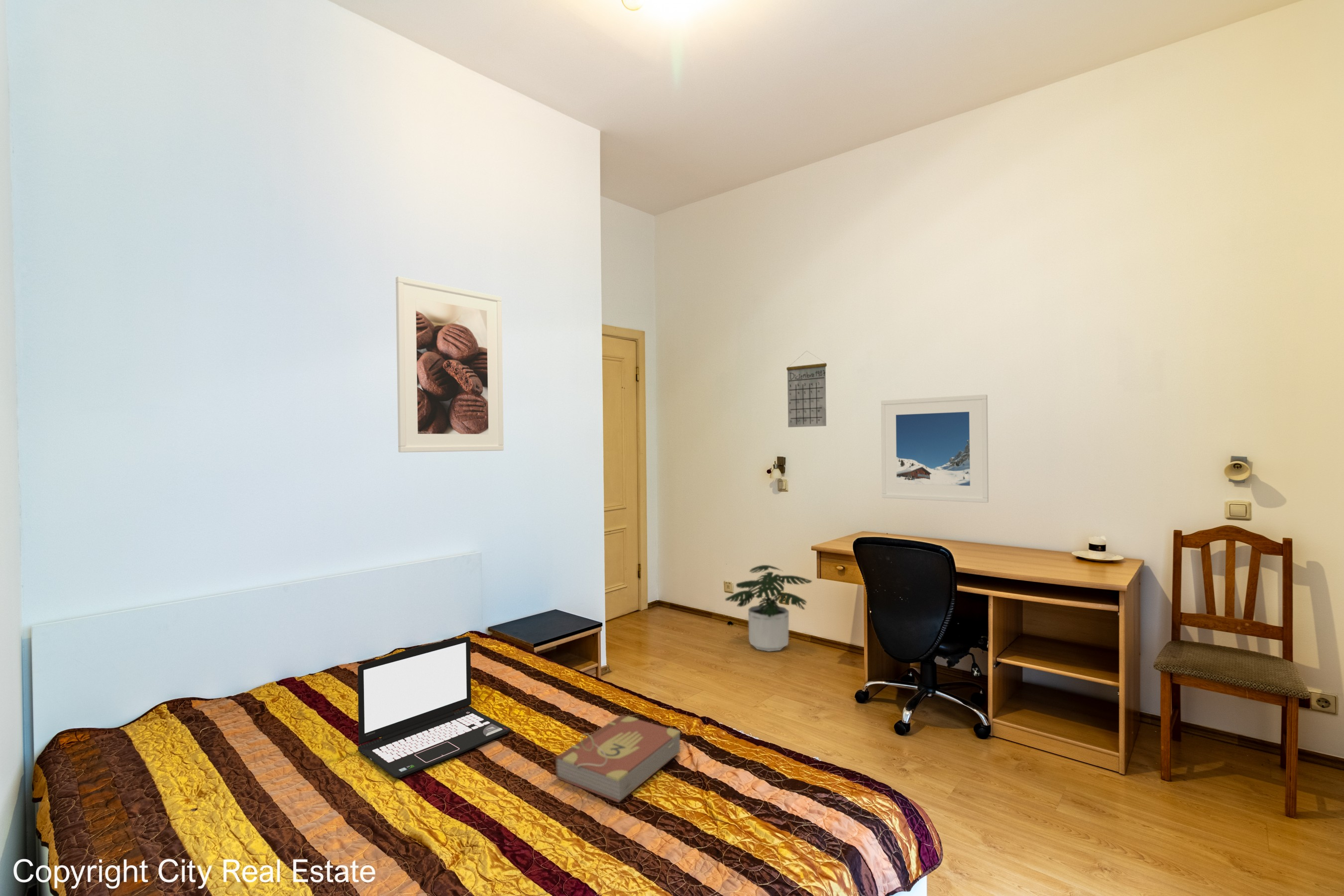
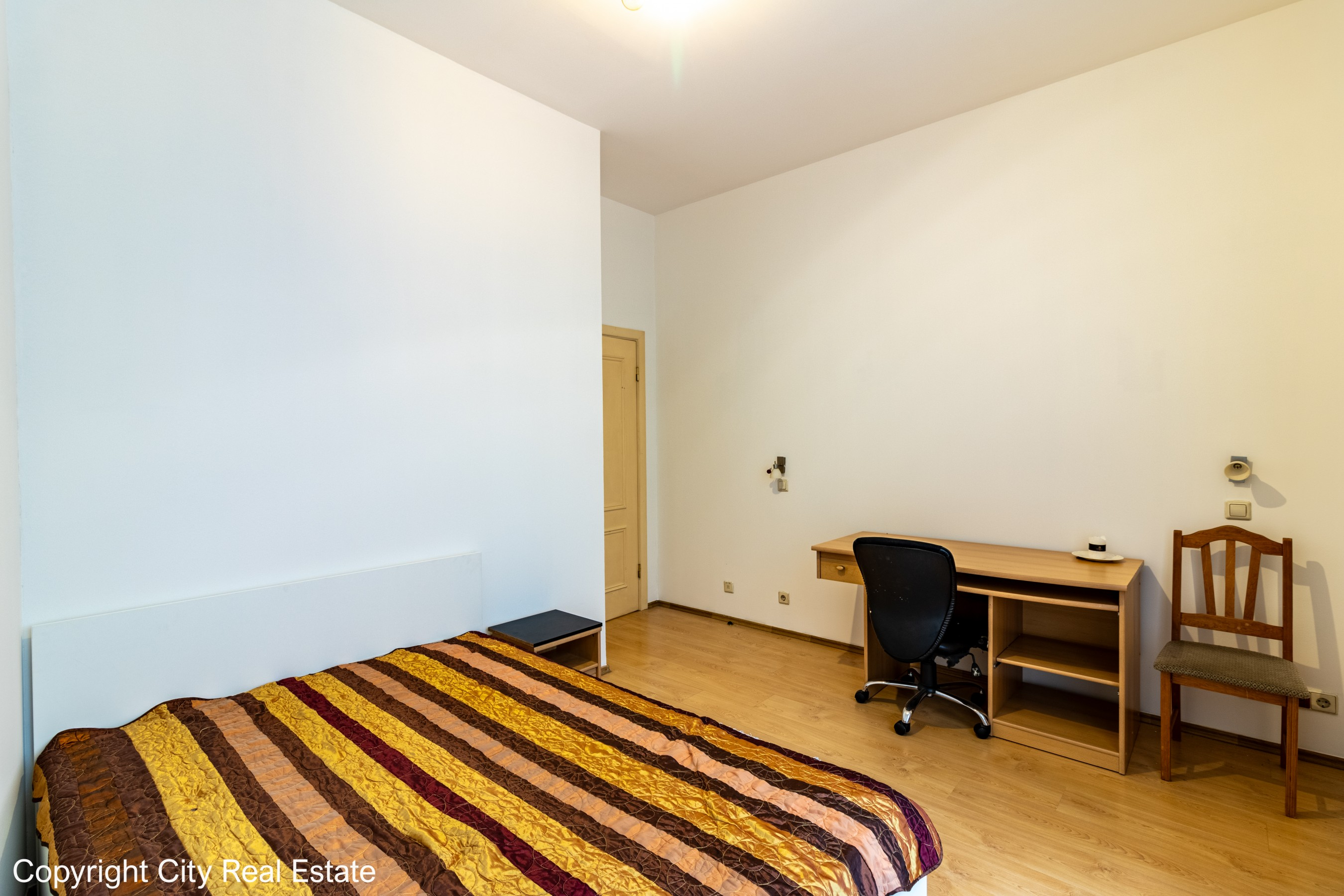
- potted plant [725,564,813,652]
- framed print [881,394,989,503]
- book [555,714,681,803]
- calendar [786,351,827,428]
- laptop [357,636,511,778]
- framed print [395,276,504,453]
